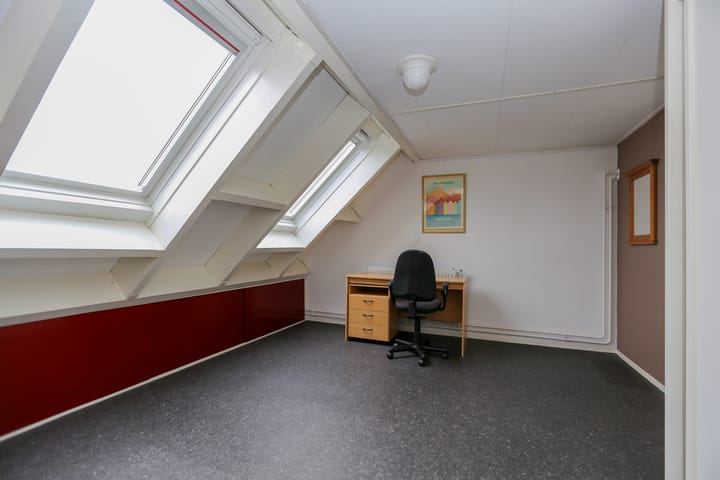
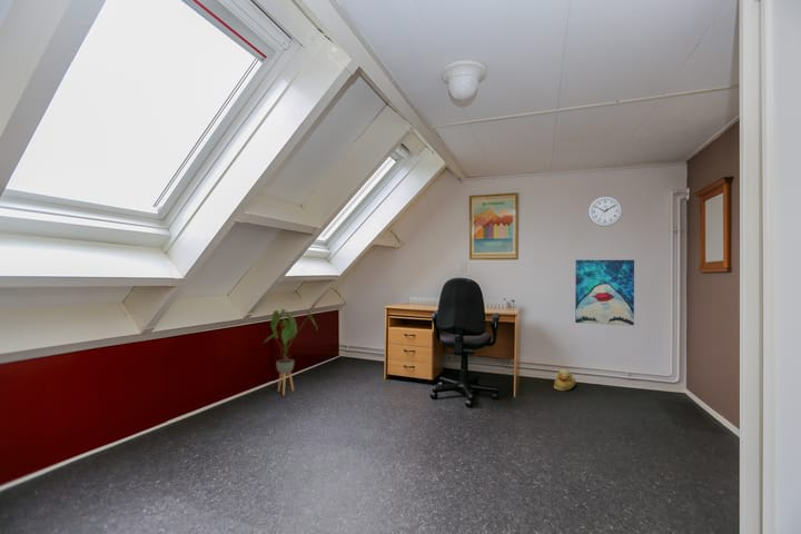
+ rubber duck [553,368,576,392]
+ wall clock [587,196,623,228]
+ house plant [264,308,318,396]
+ wall art [574,259,635,327]
